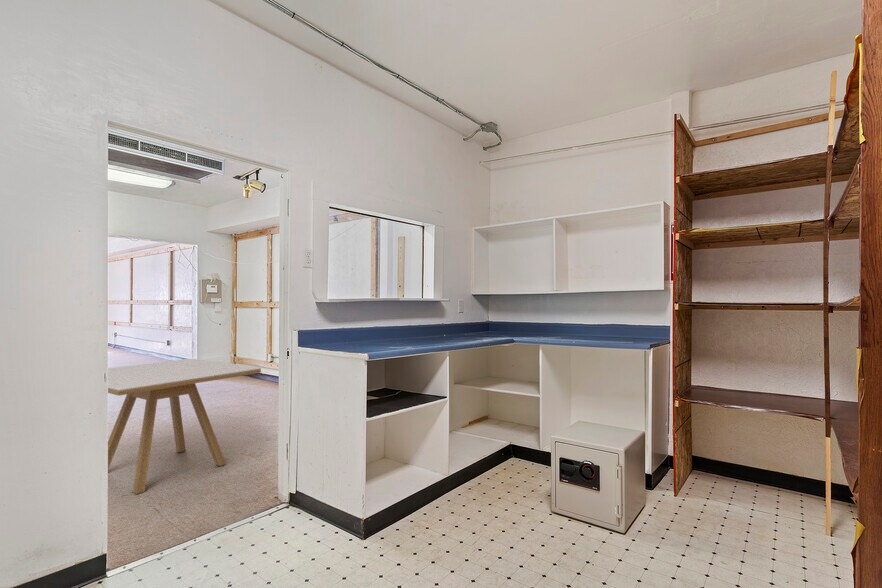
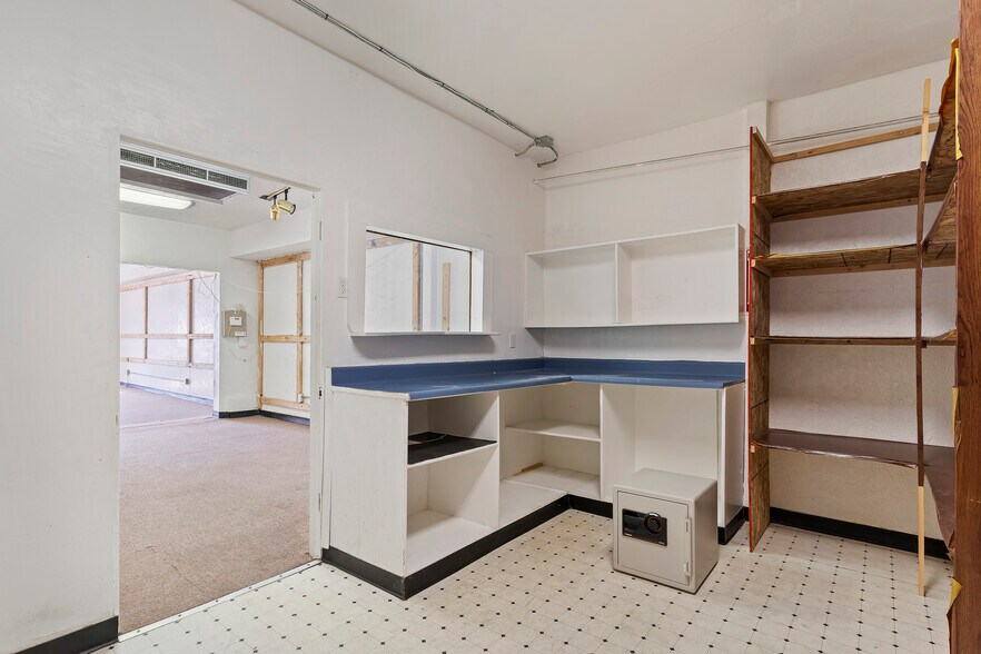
- dining table [107,358,262,495]
